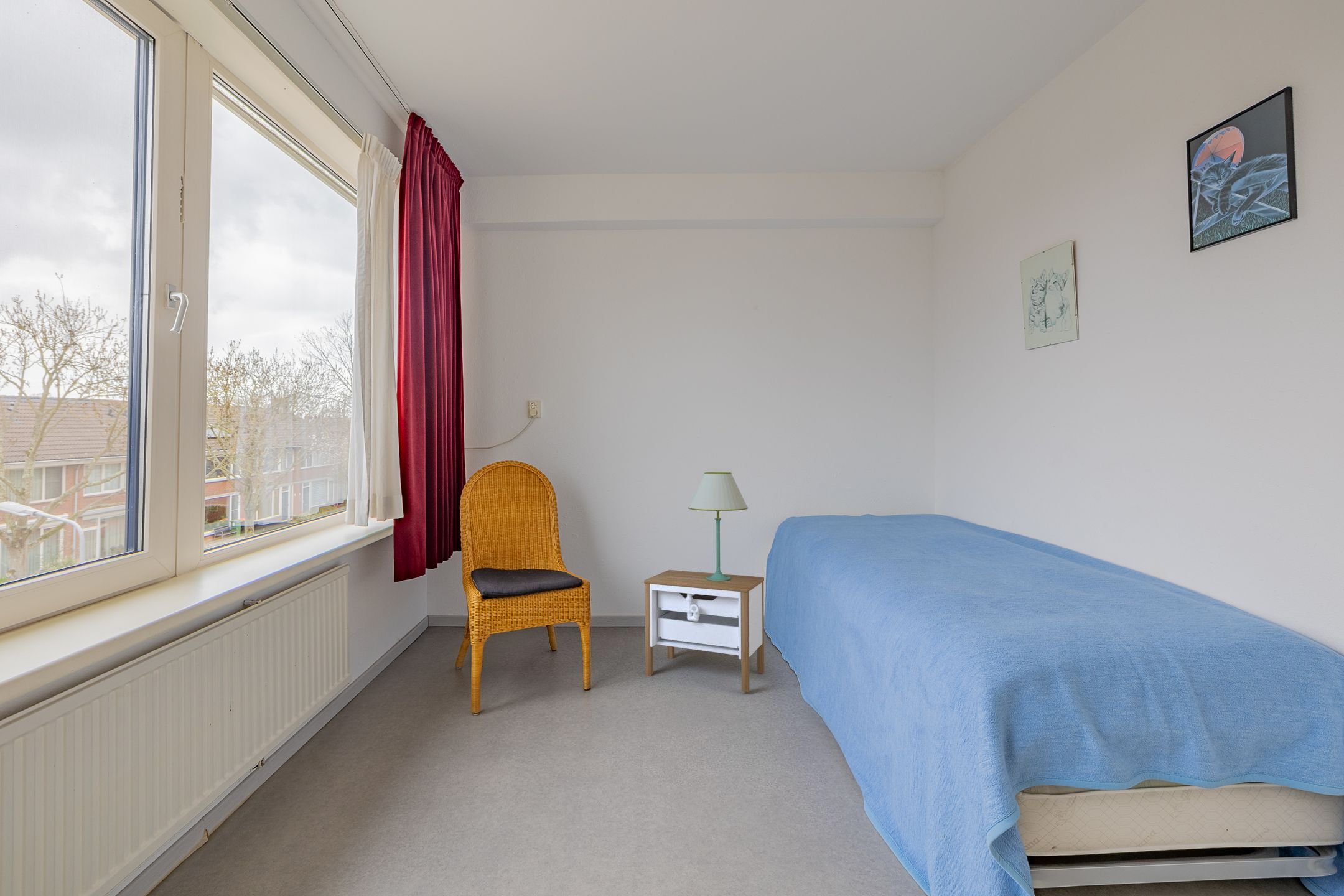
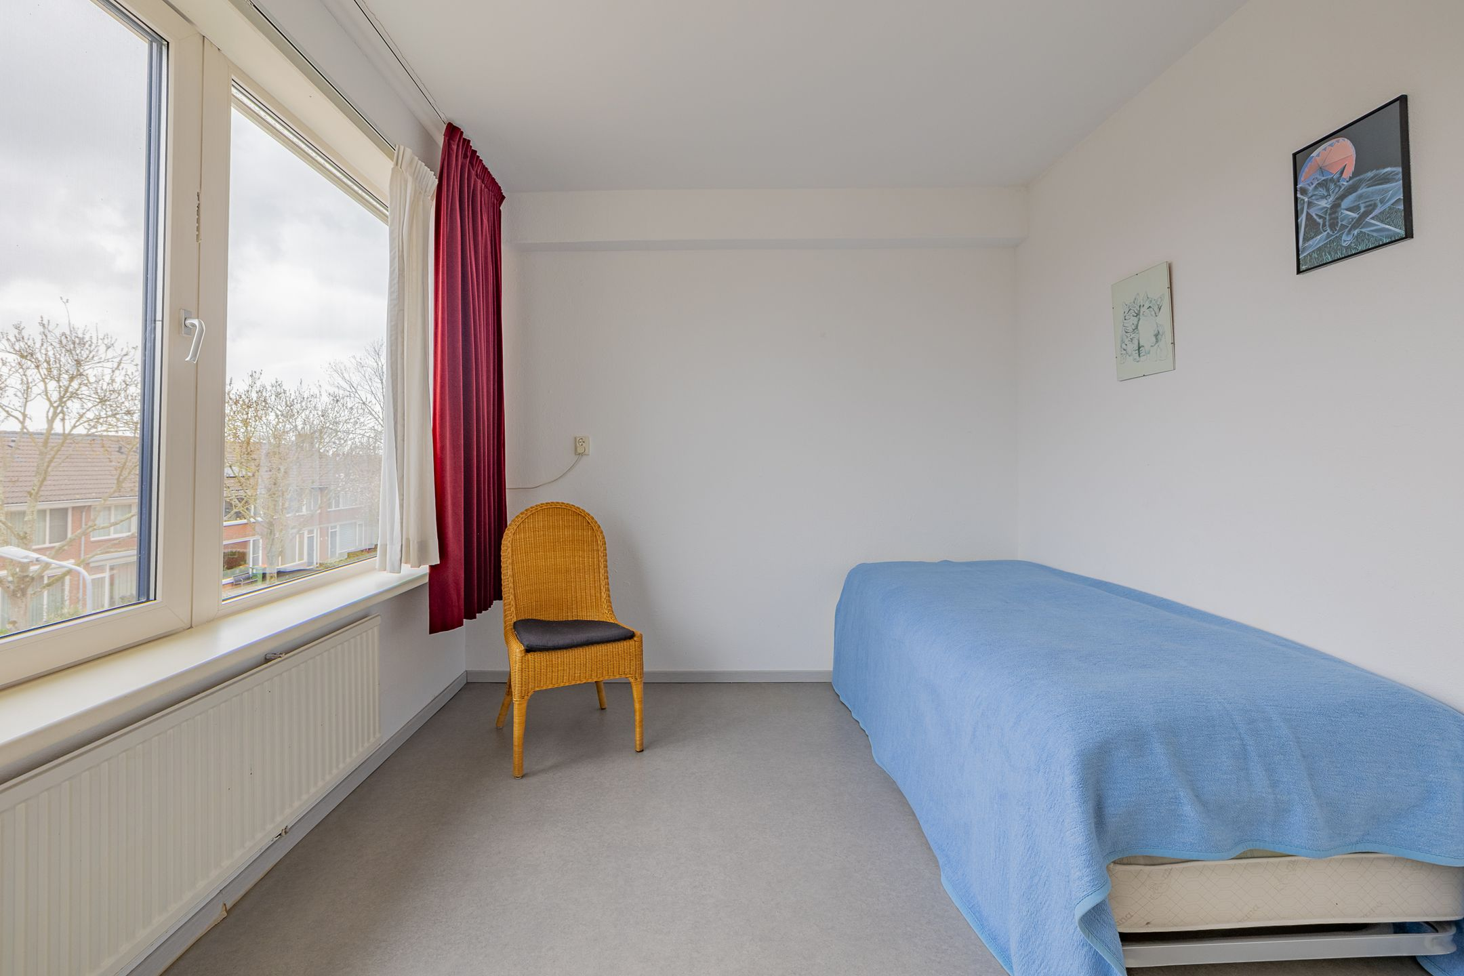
- nightstand [643,569,765,693]
- table lamp [688,472,749,581]
